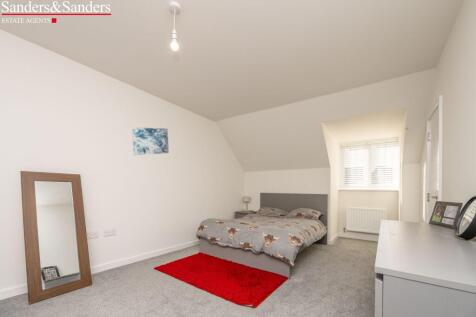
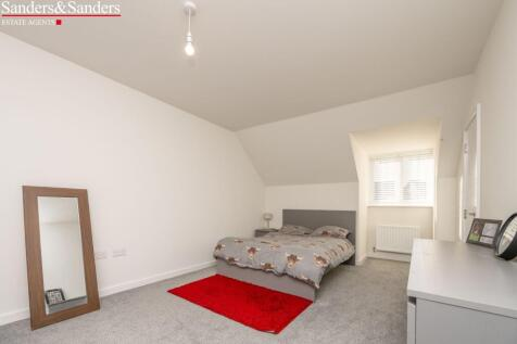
- wall art [131,126,170,156]
